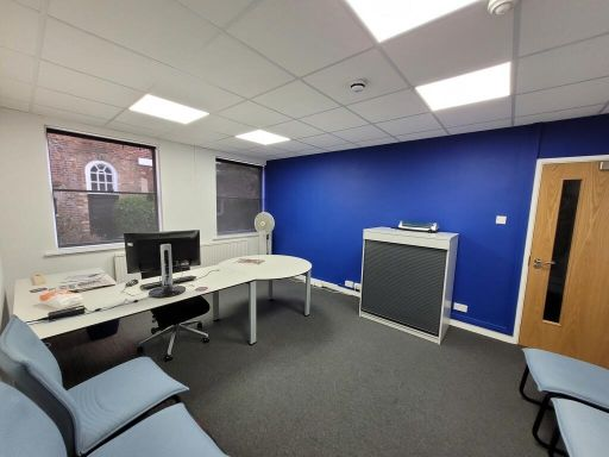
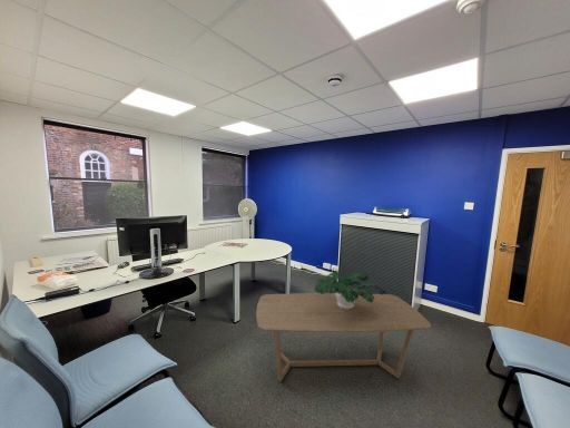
+ coffee table [255,292,432,382]
+ potted plant [314,269,387,309]
